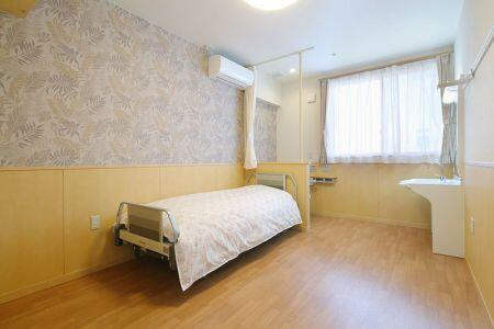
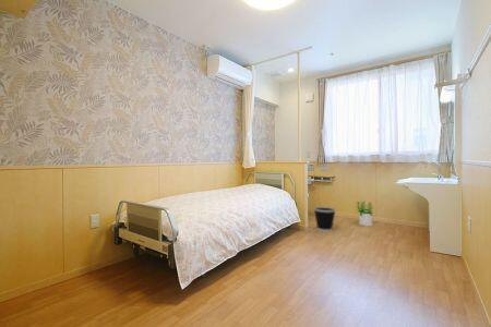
+ potted plant [355,201,374,227]
+ wastebasket [312,205,337,232]
